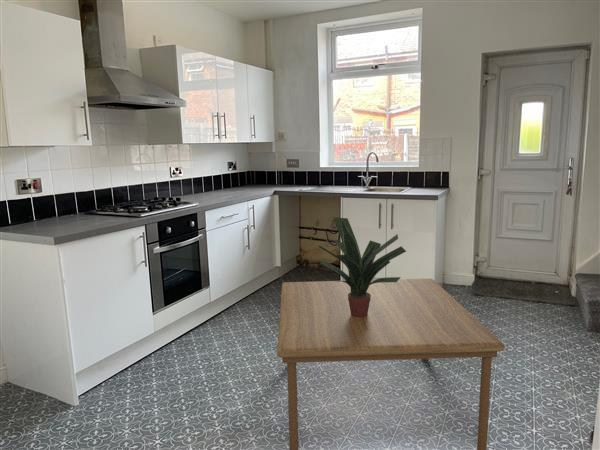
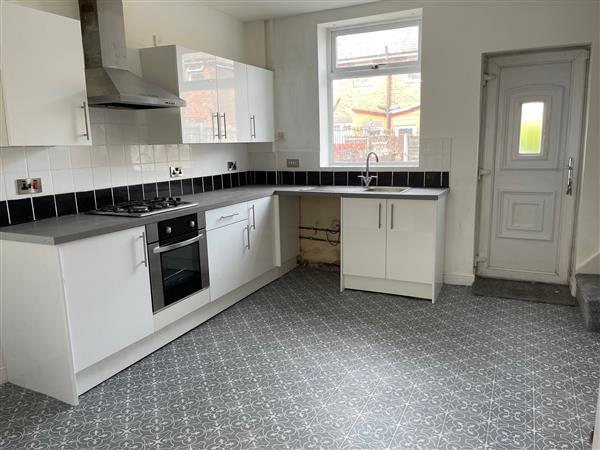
- coffee table [276,278,506,450]
- potted plant [317,216,407,318]
